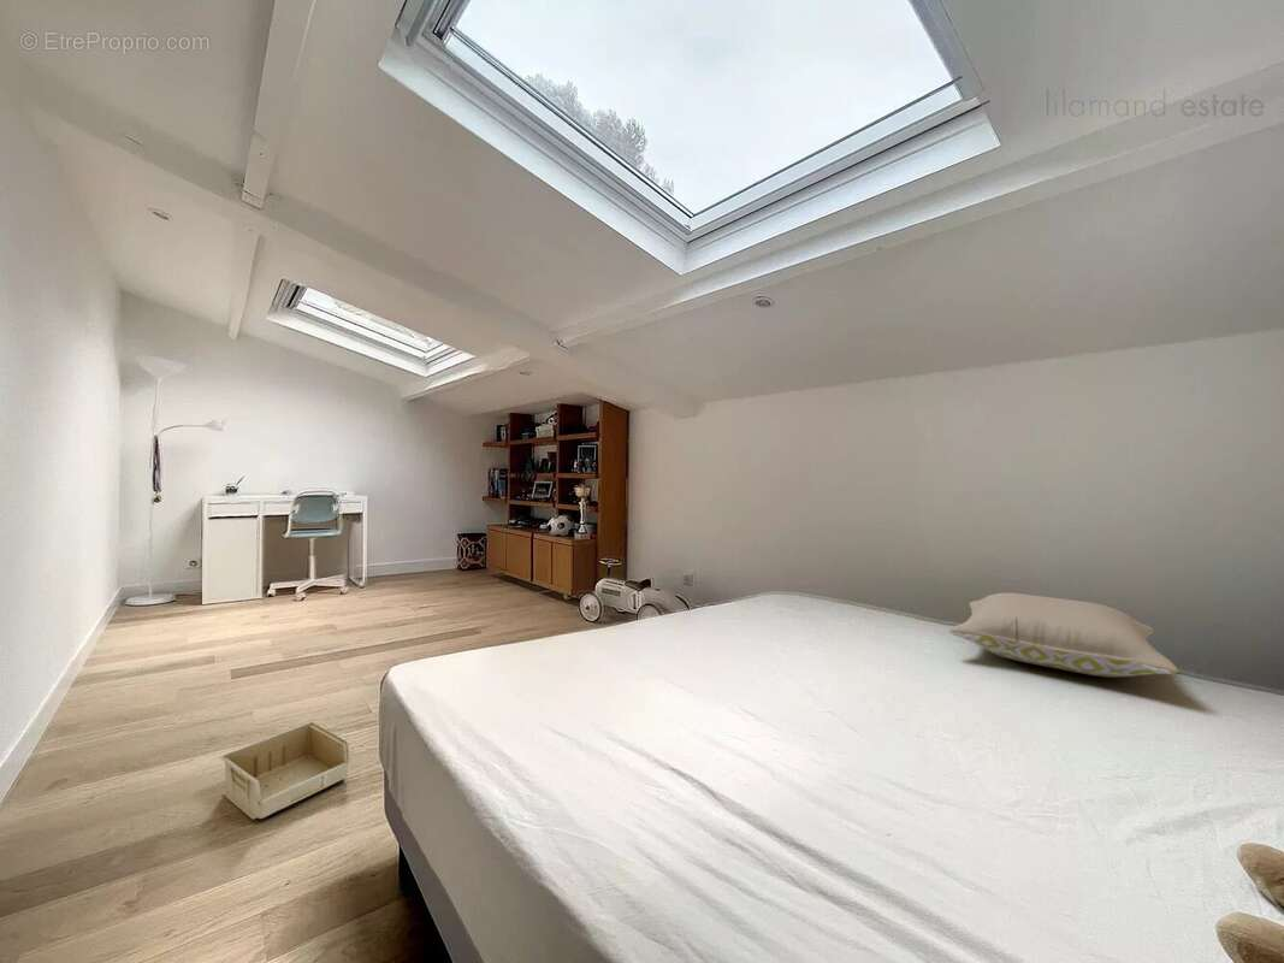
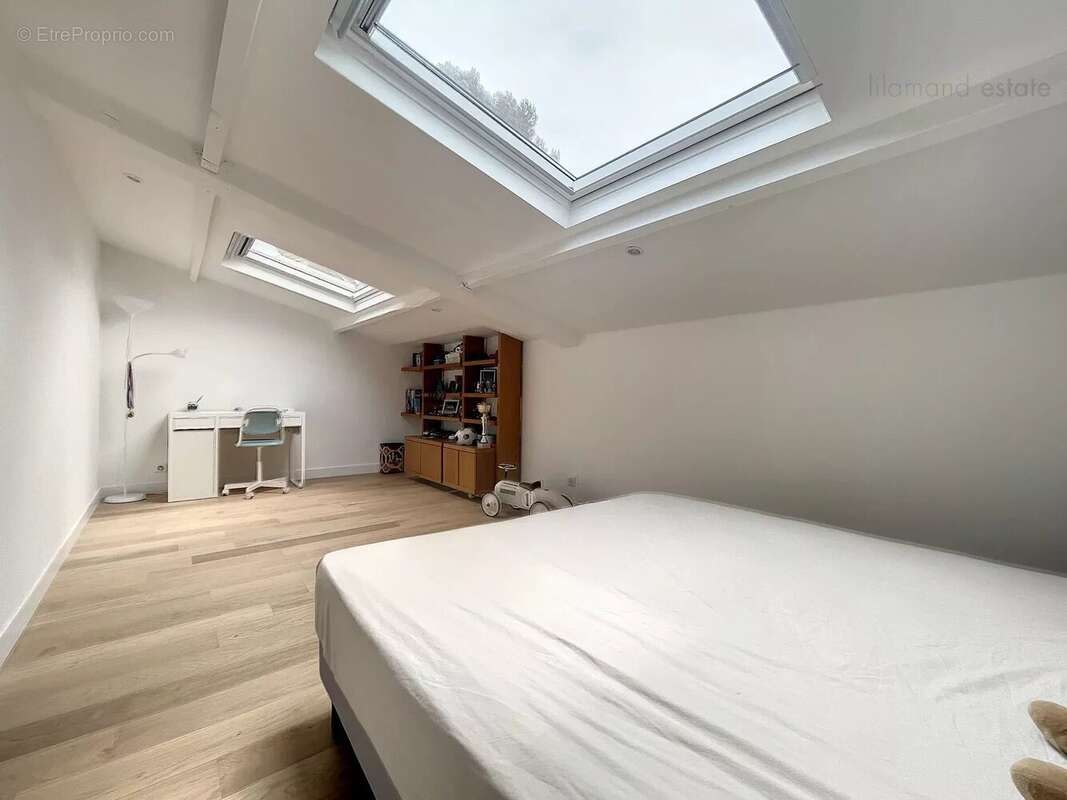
- storage bin [219,720,350,821]
- pillow [948,591,1179,678]
